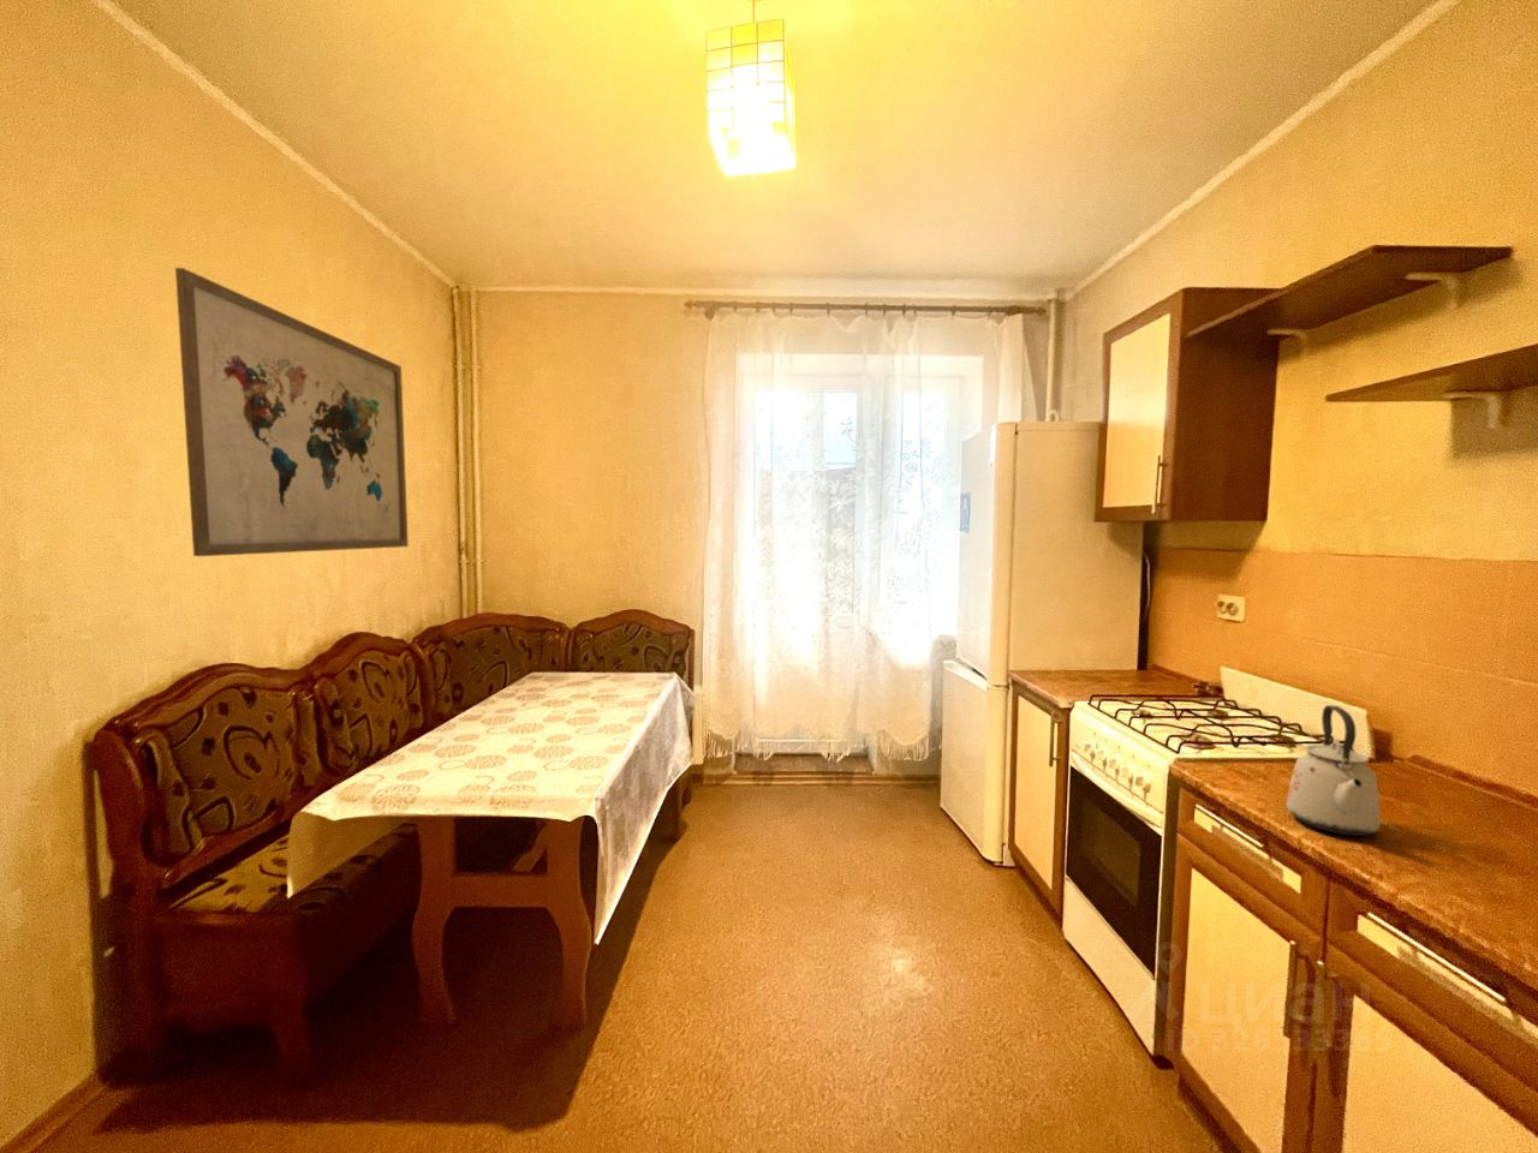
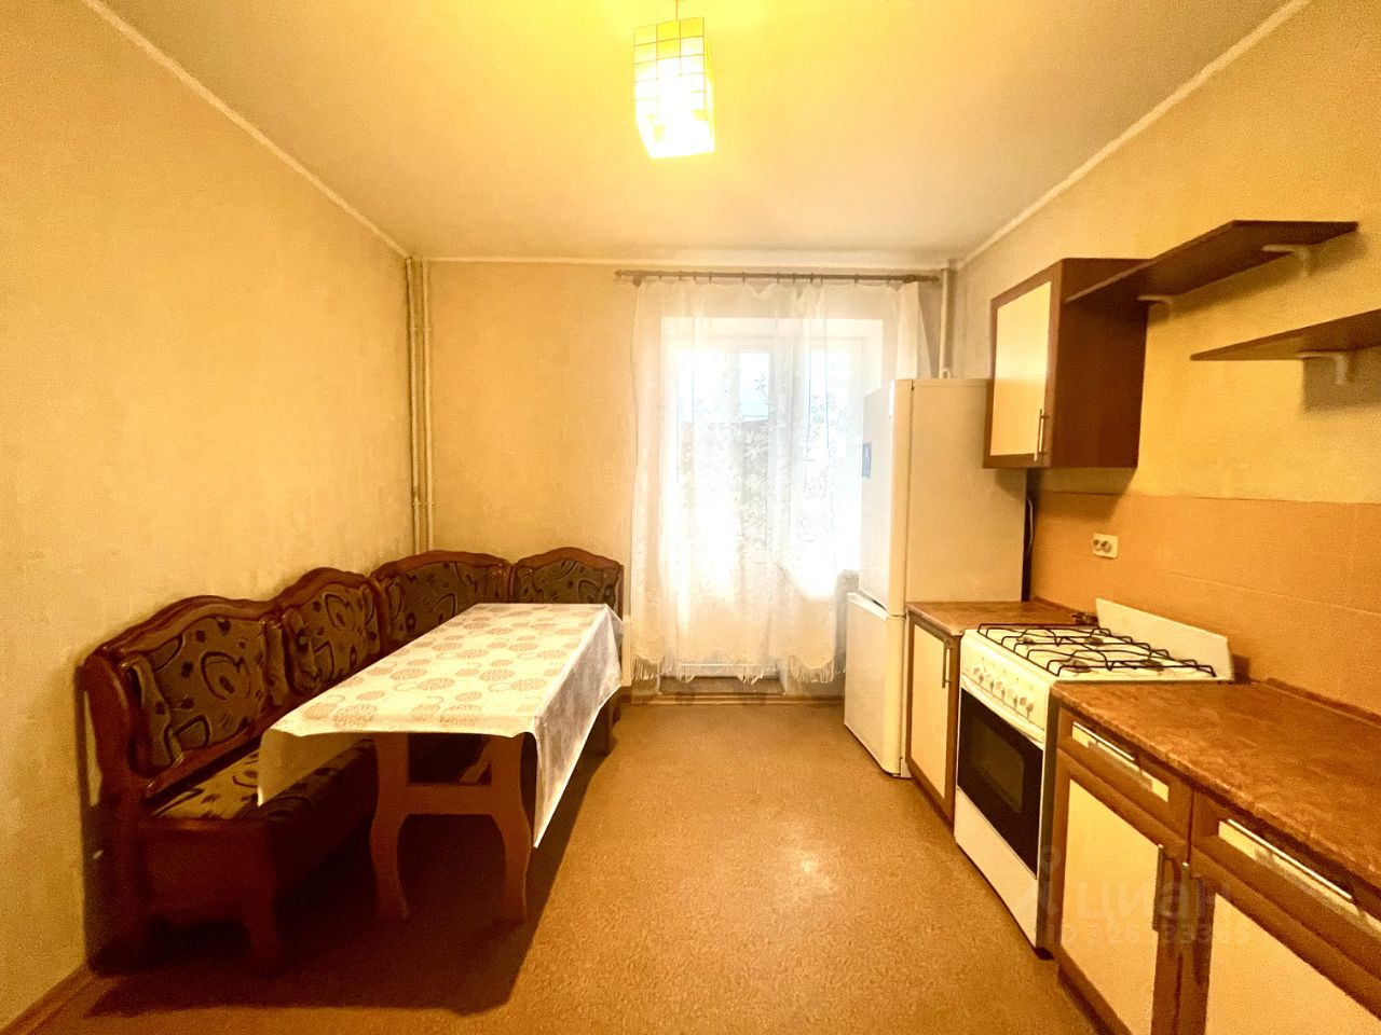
- wall art [174,266,409,557]
- kettle [1285,704,1382,837]
